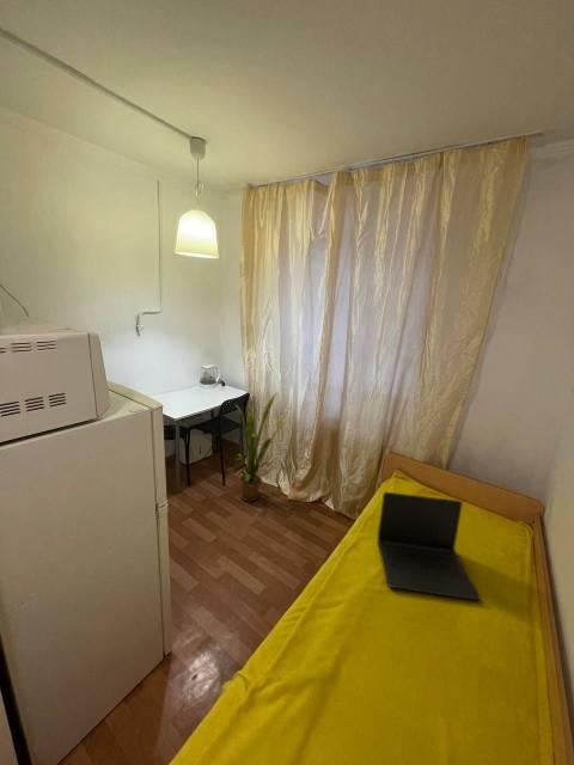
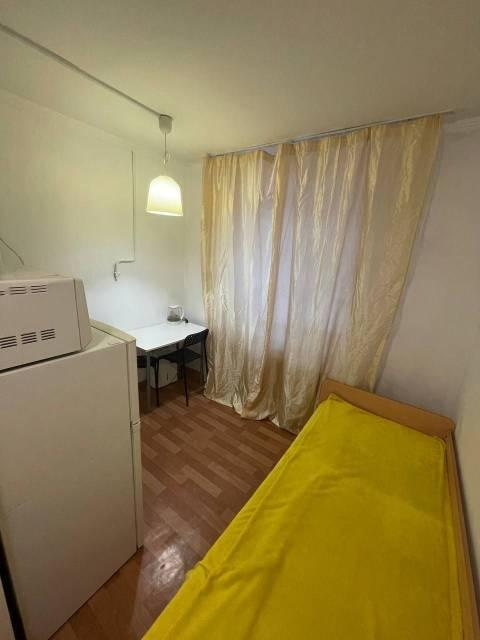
- laptop [377,491,482,601]
- house plant [233,391,287,502]
